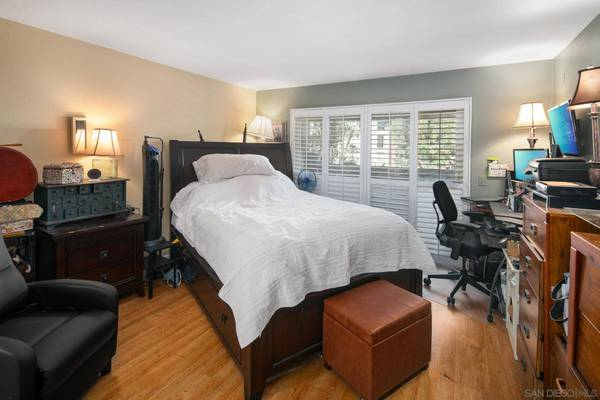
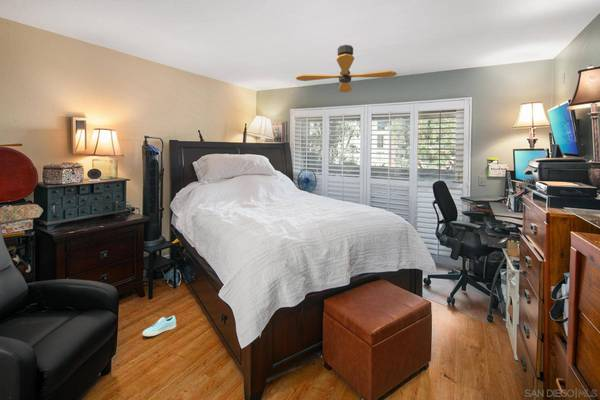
+ ceiling fan [295,44,398,93]
+ sneaker [141,315,177,337]
